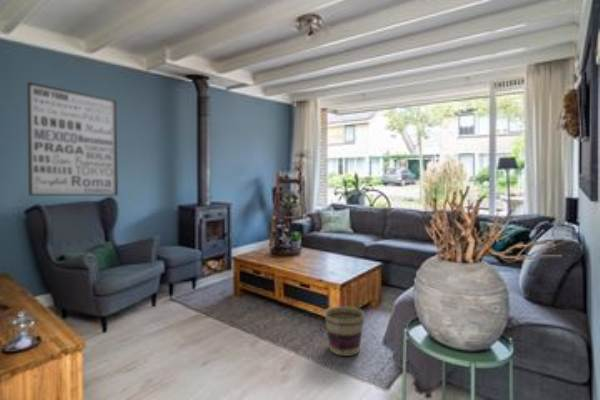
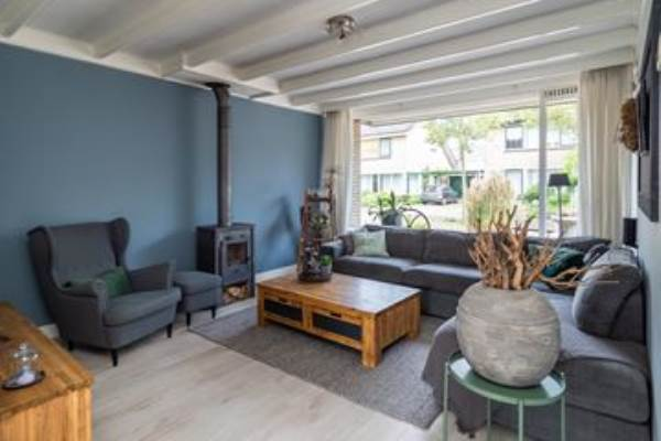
- wall art [26,81,119,196]
- basket [323,305,365,357]
